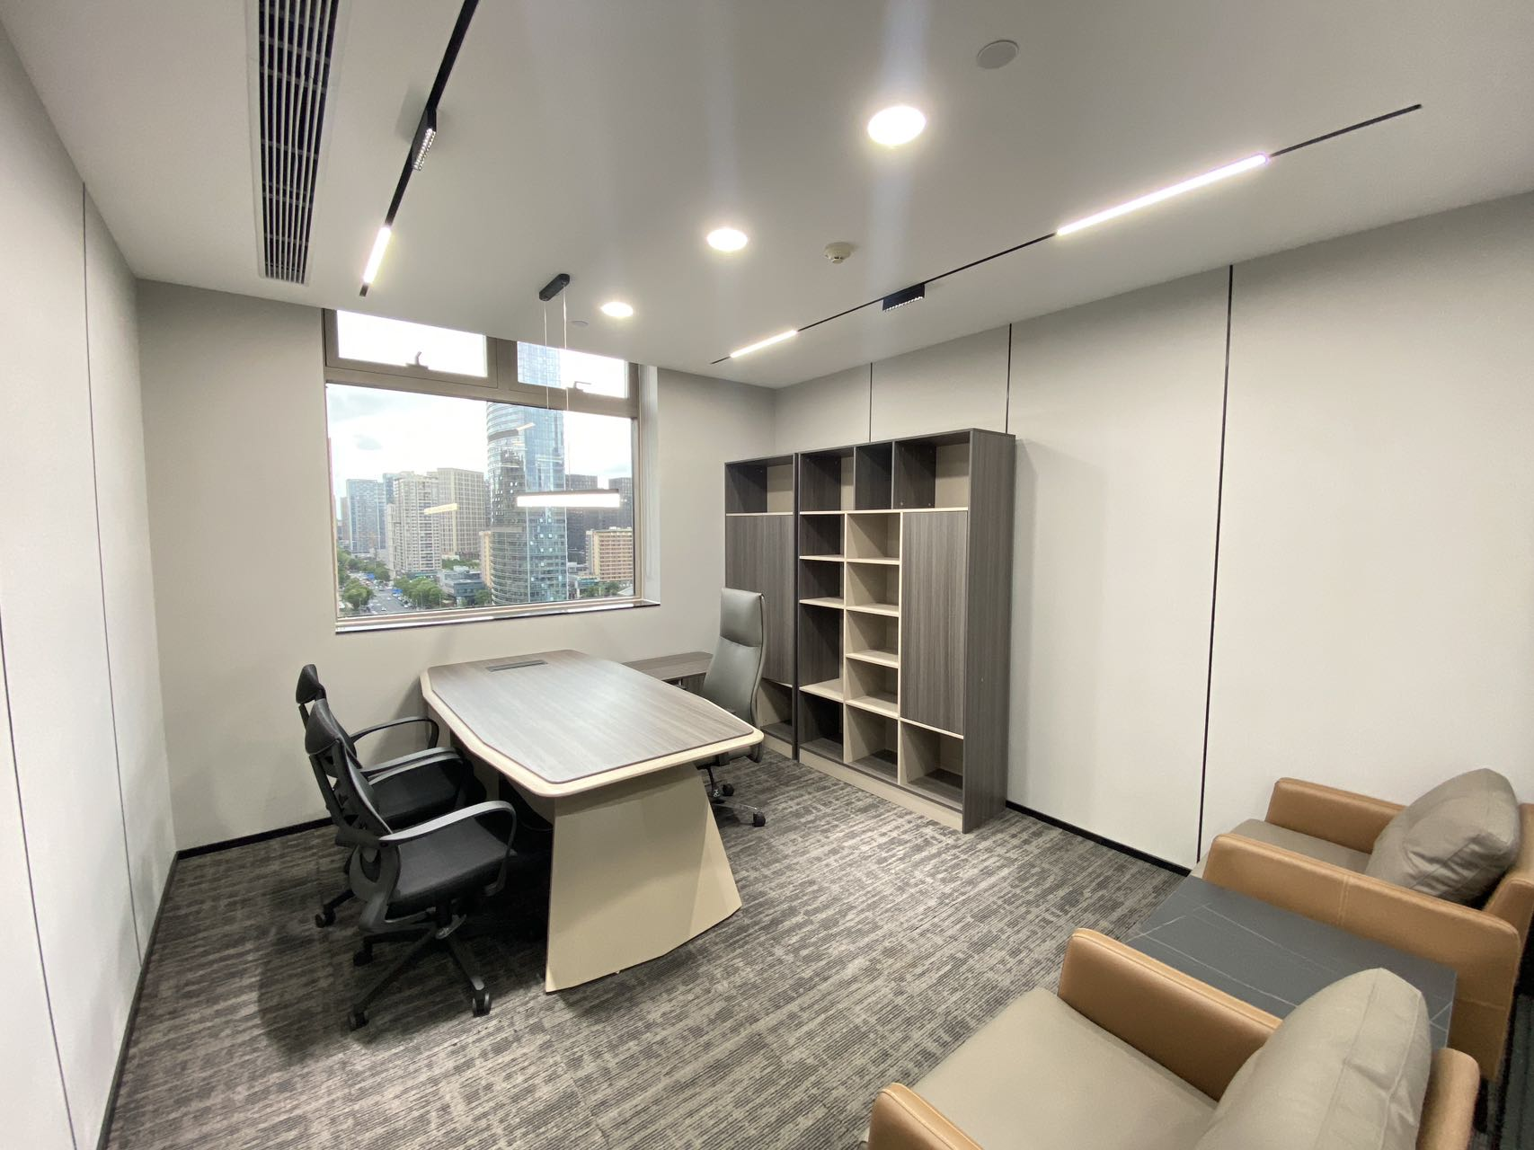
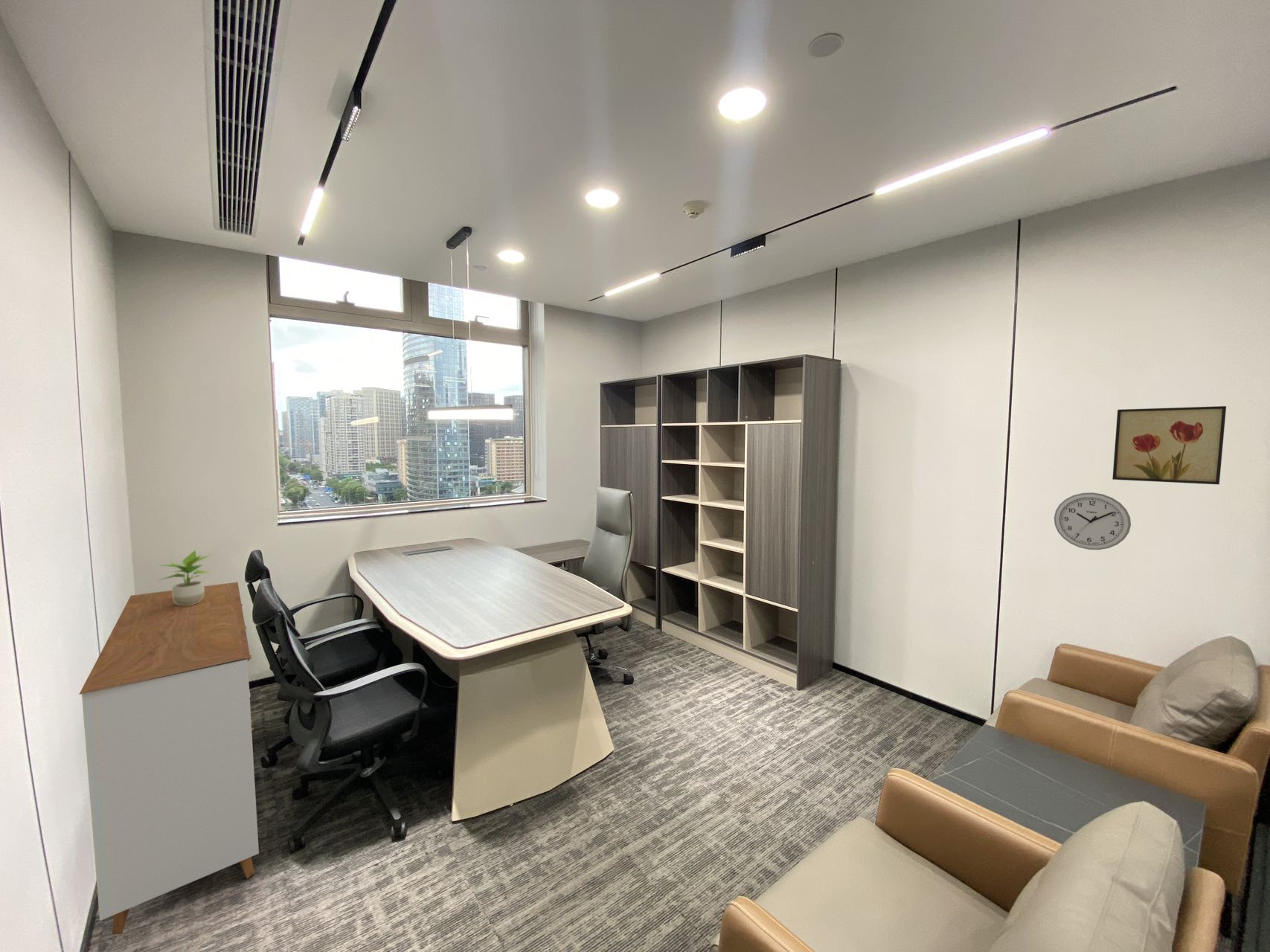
+ potted plant [156,549,212,605]
+ wall clock [1053,492,1132,550]
+ sideboard [78,582,260,936]
+ wall art [1112,405,1227,485]
